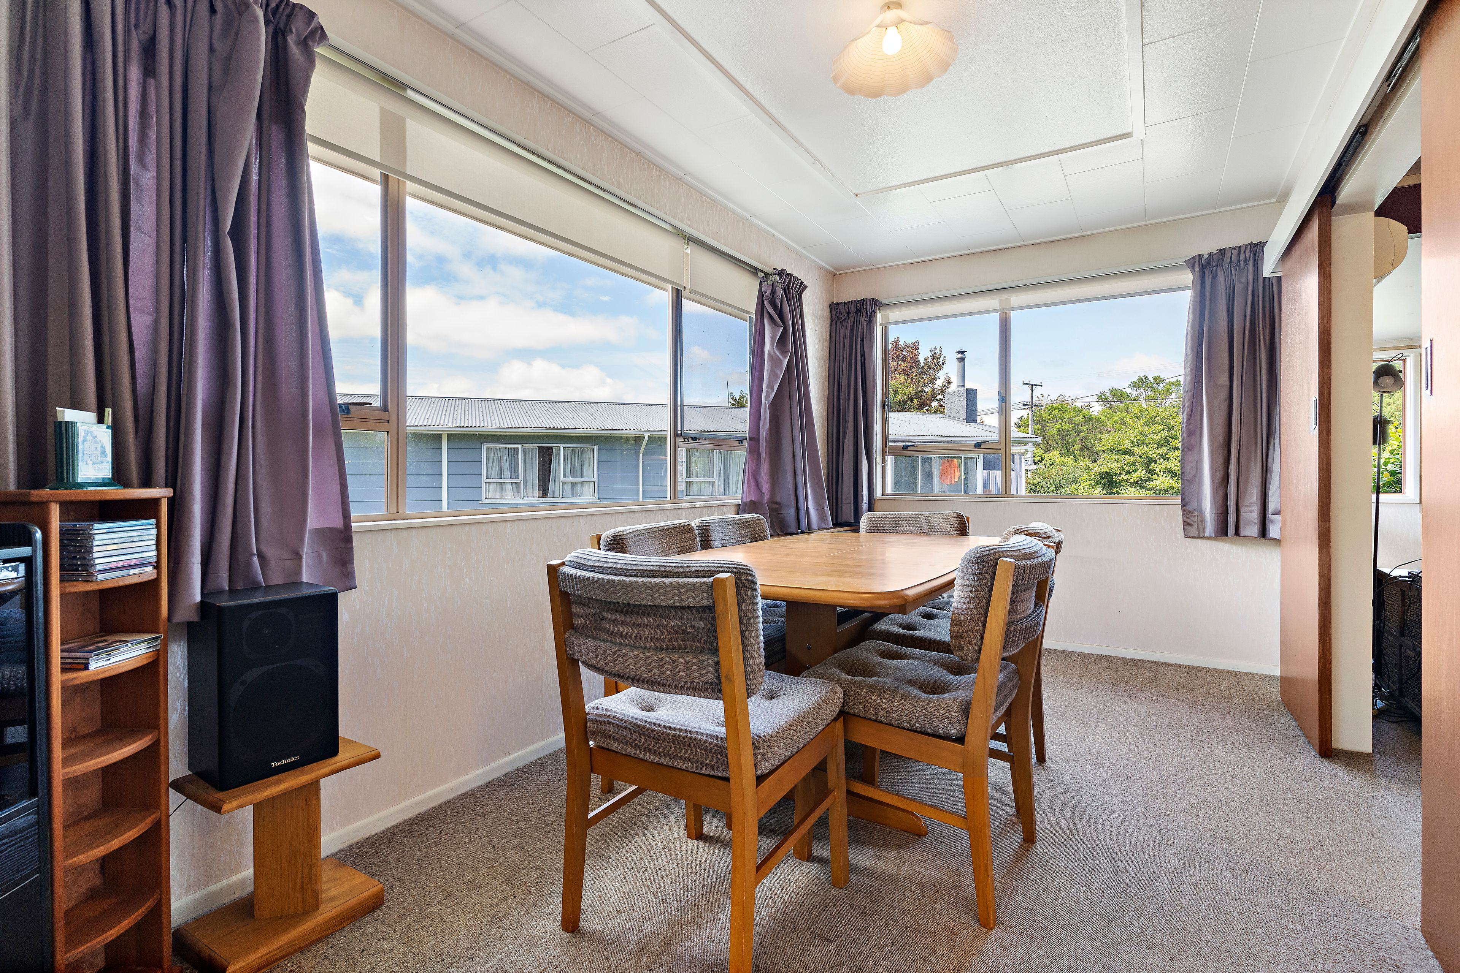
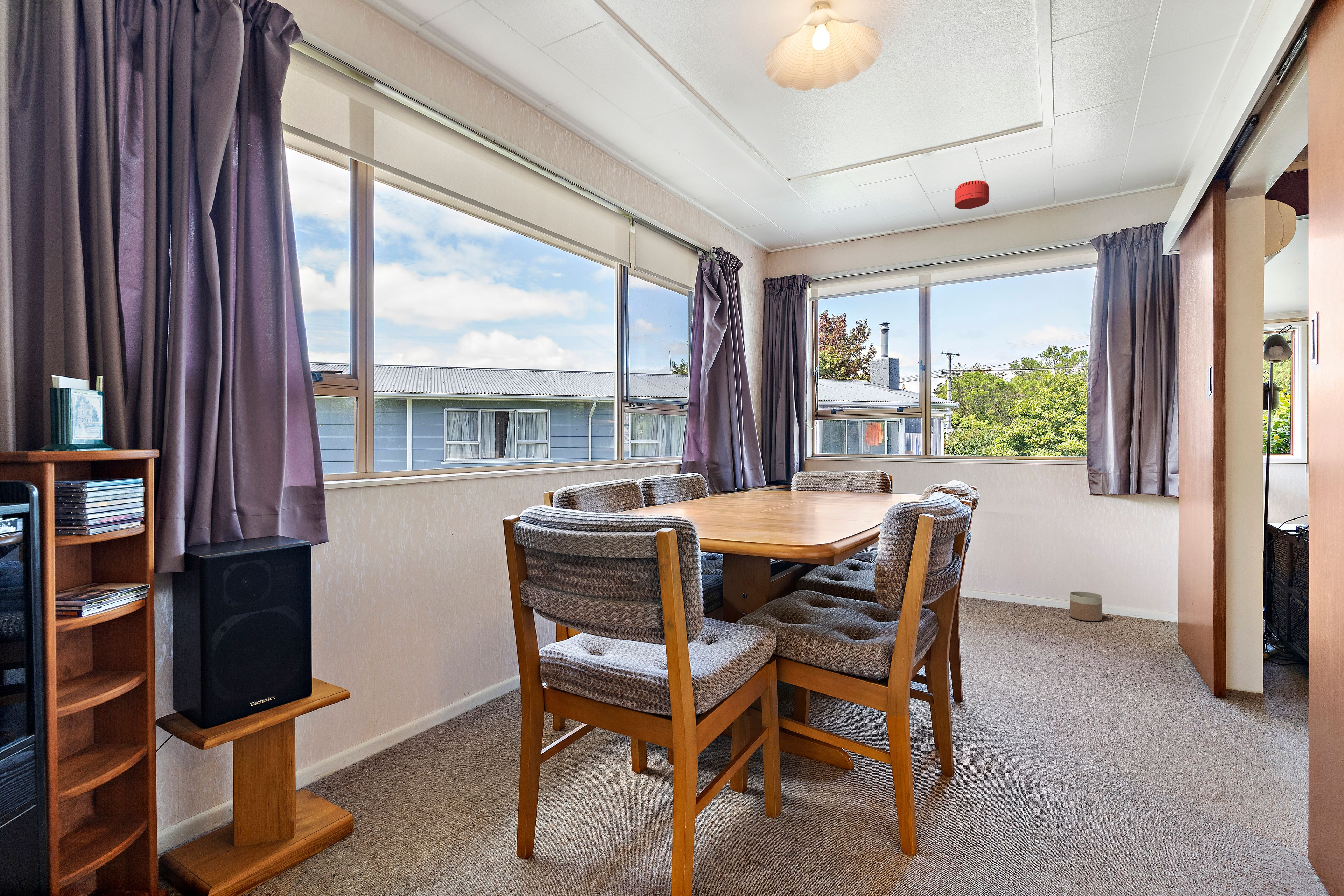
+ planter [1069,591,1103,622]
+ smoke detector [954,180,989,209]
